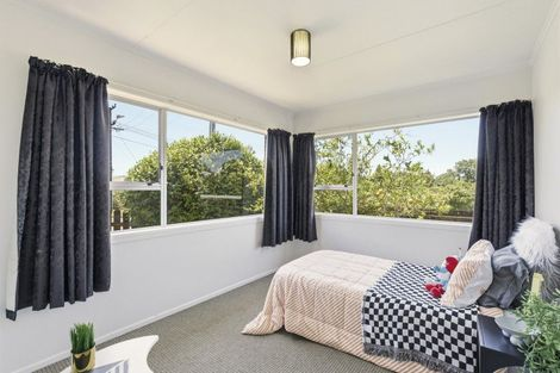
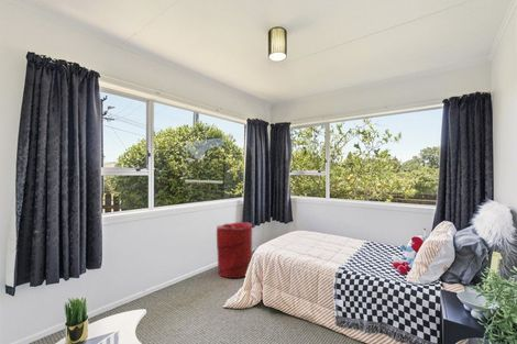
+ laundry hamper [216,221,253,279]
